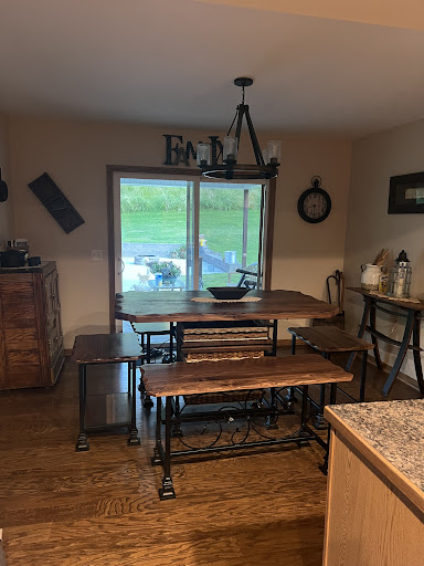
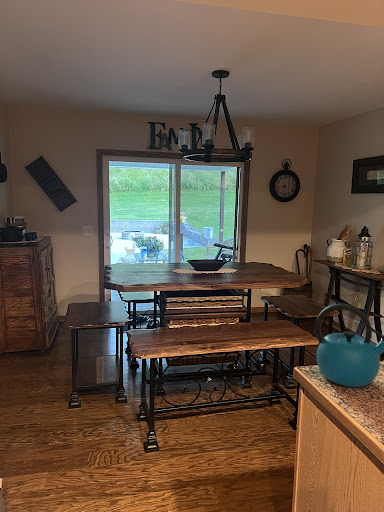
+ kettle [314,303,384,388]
